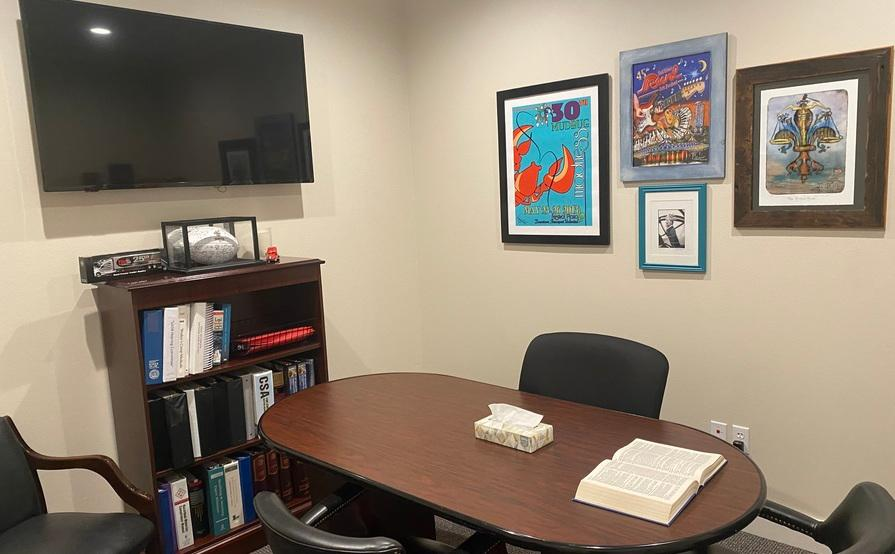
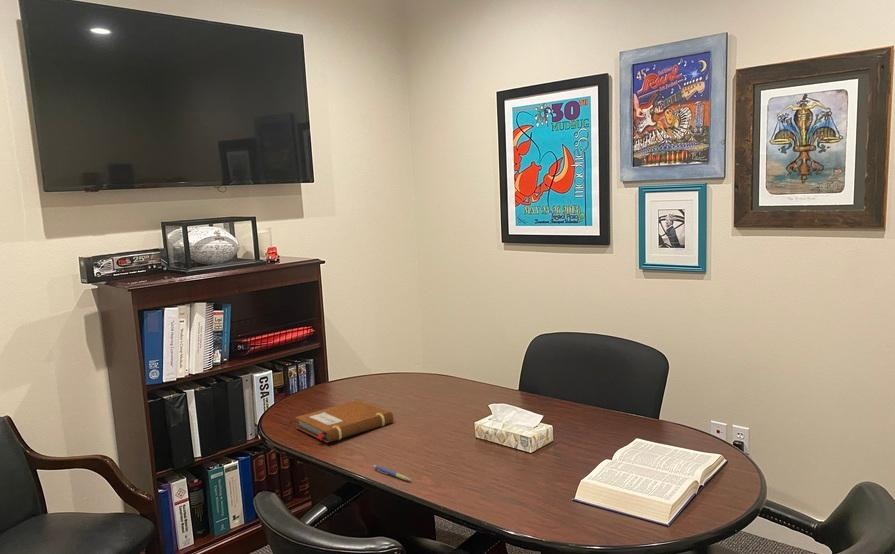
+ notebook [294,399,394,444]
+ pen [372,464,412,482]
